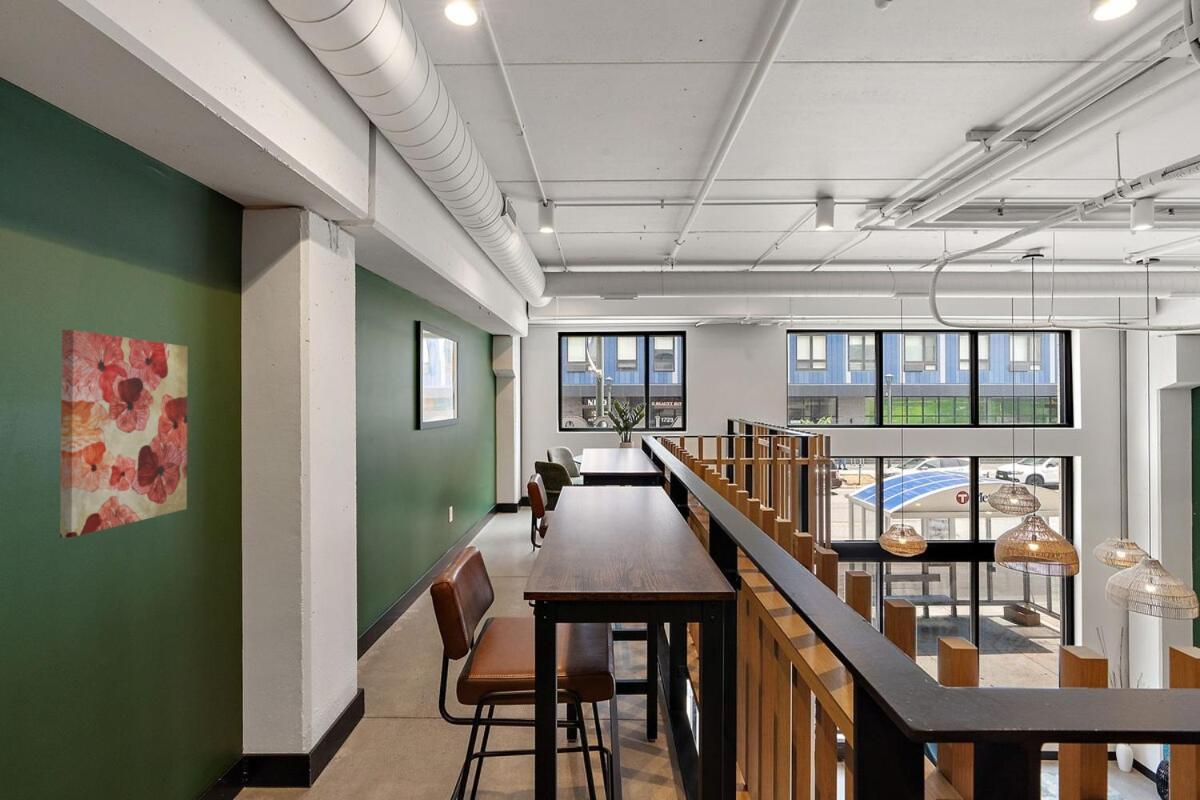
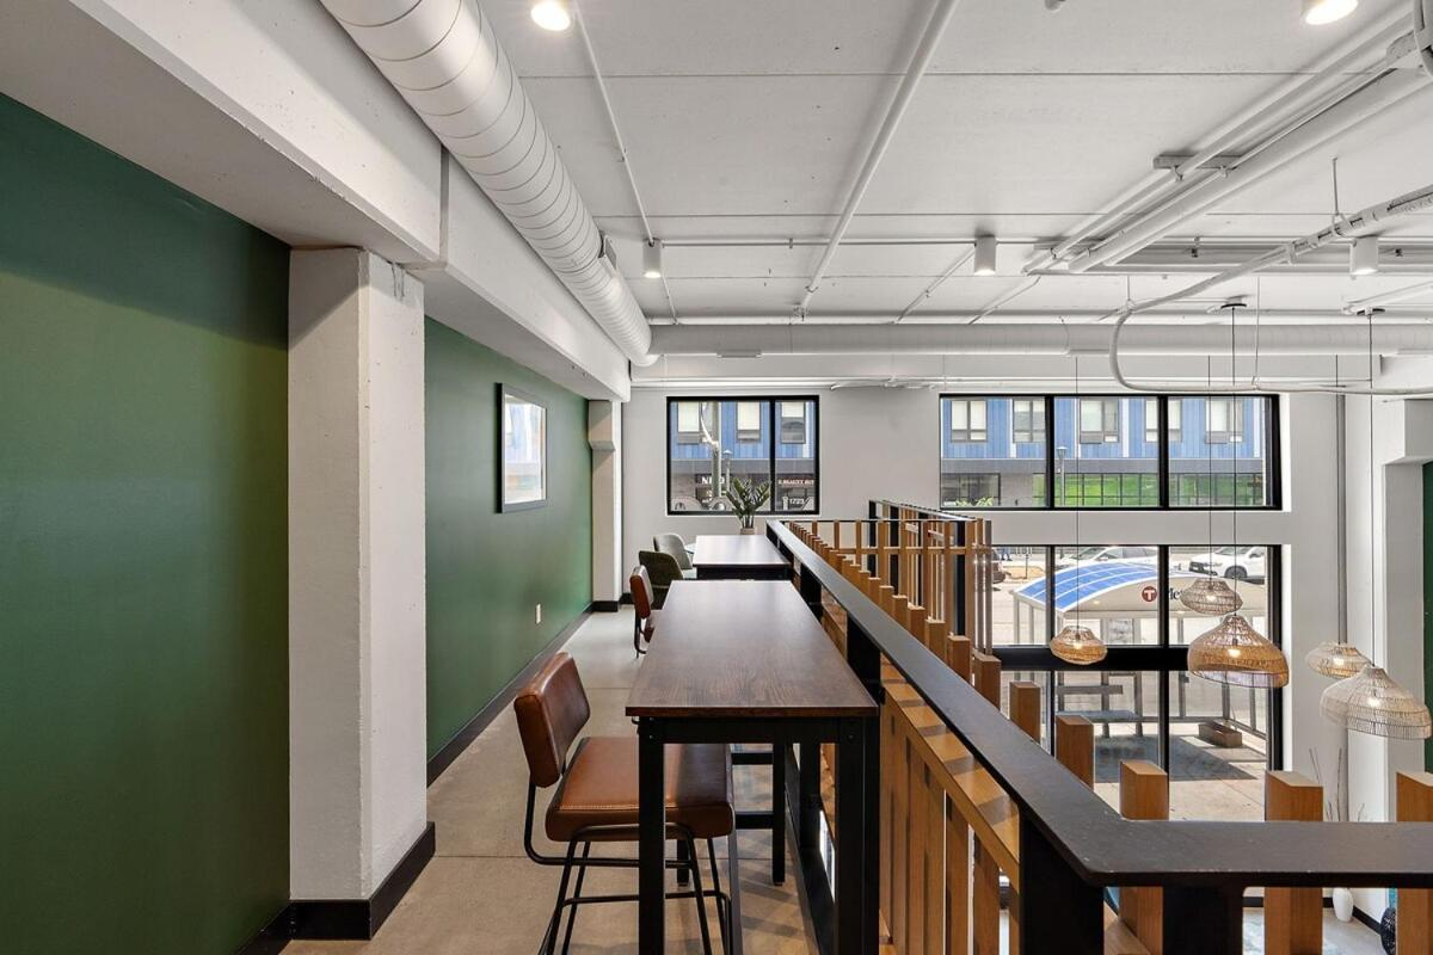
- wall art [59,329,189,538]
